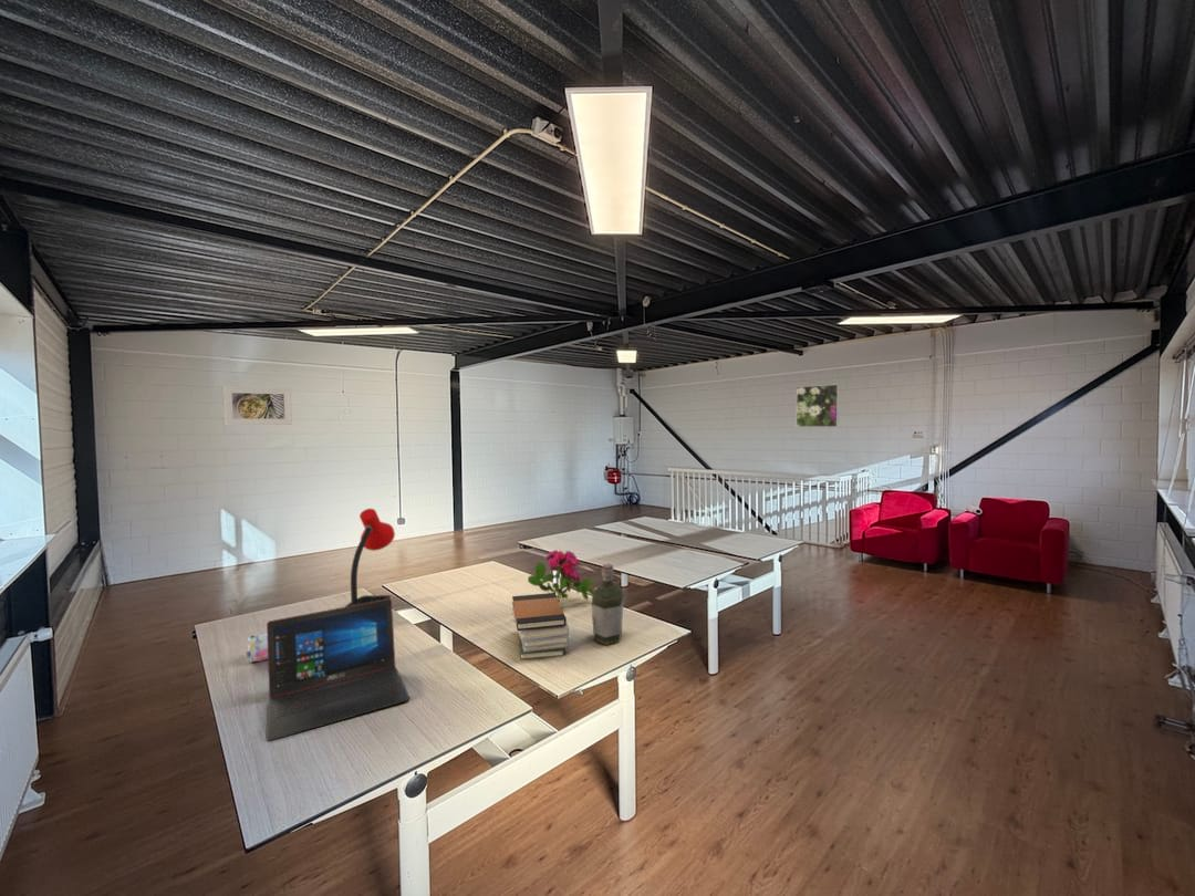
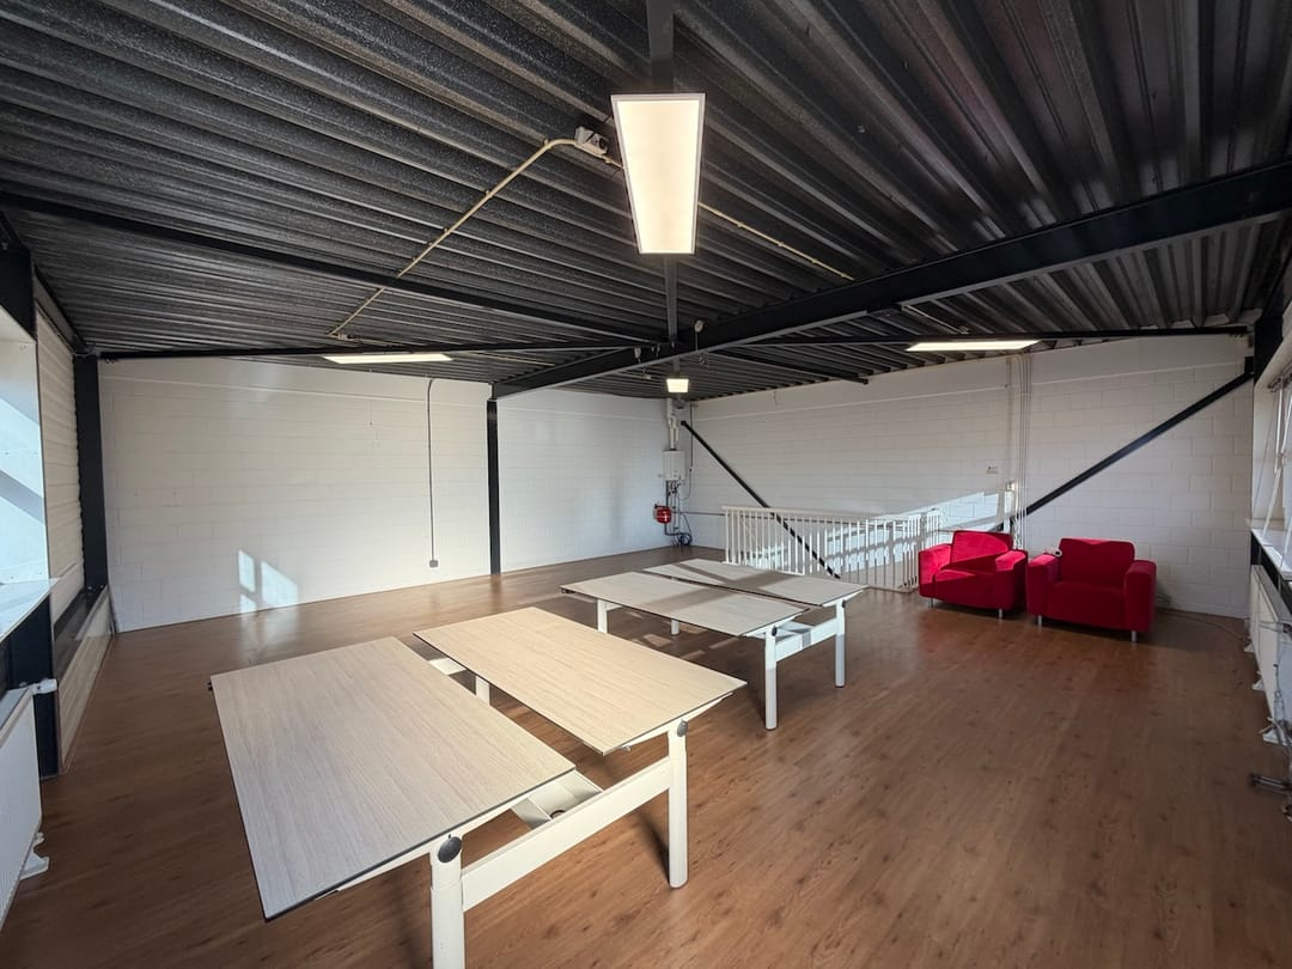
- bottle [591,563,624,646]
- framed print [796,384,840,428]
- pencil case [246,633,268,664]
- flower [527,549,595,603]
- book stack [511,592,570,660]
- laptop [266,598,411,742]
- desk lamp [344,508,396,607]
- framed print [222,385,293,426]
